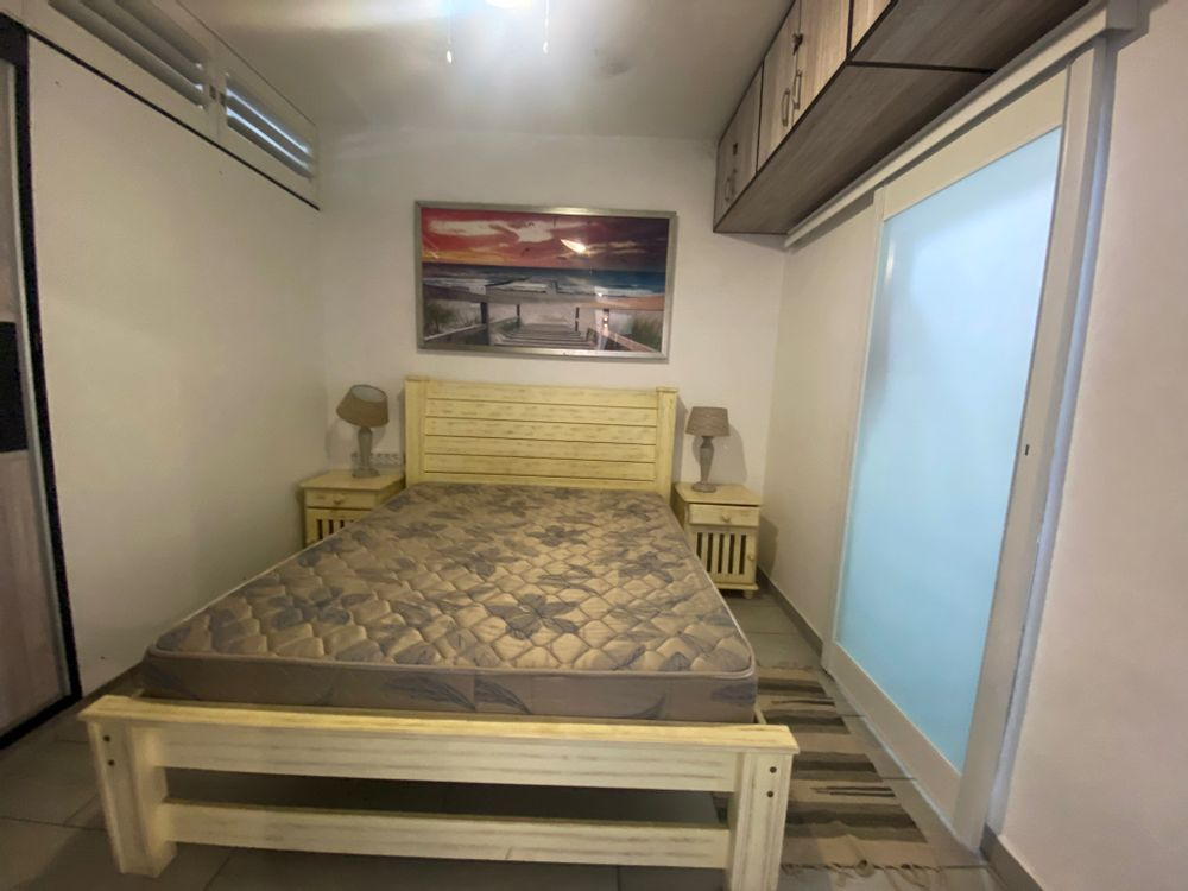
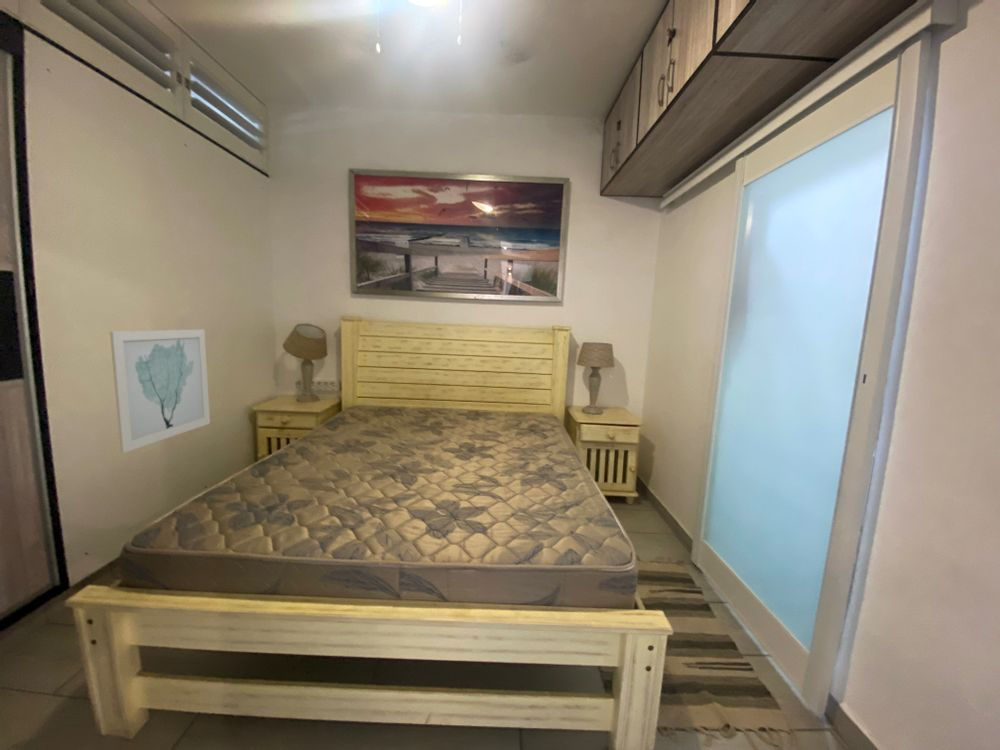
+ wall art [109,328,211,454]
